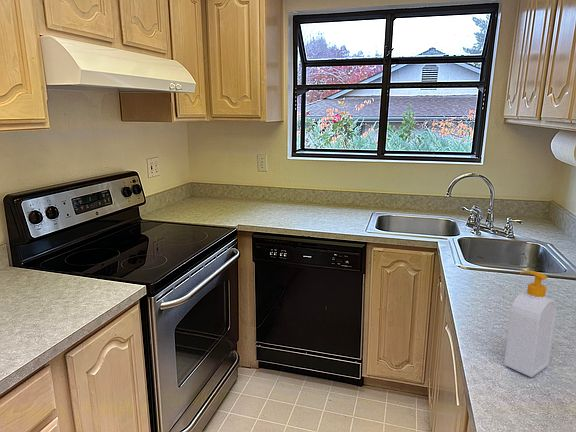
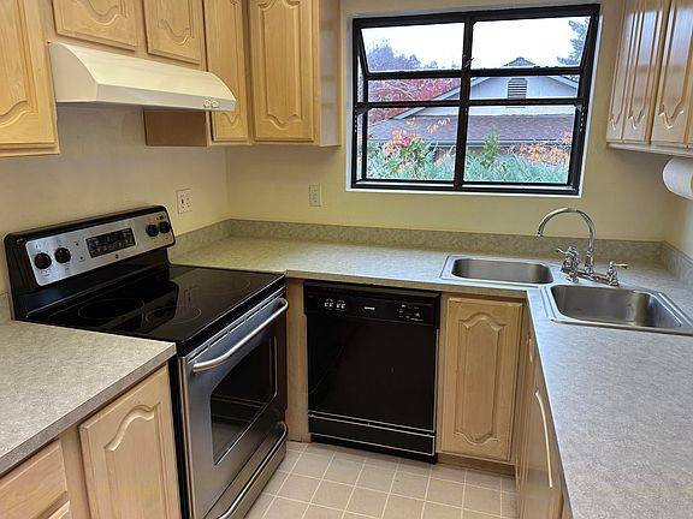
- soap bottle [503,270,558,378]
